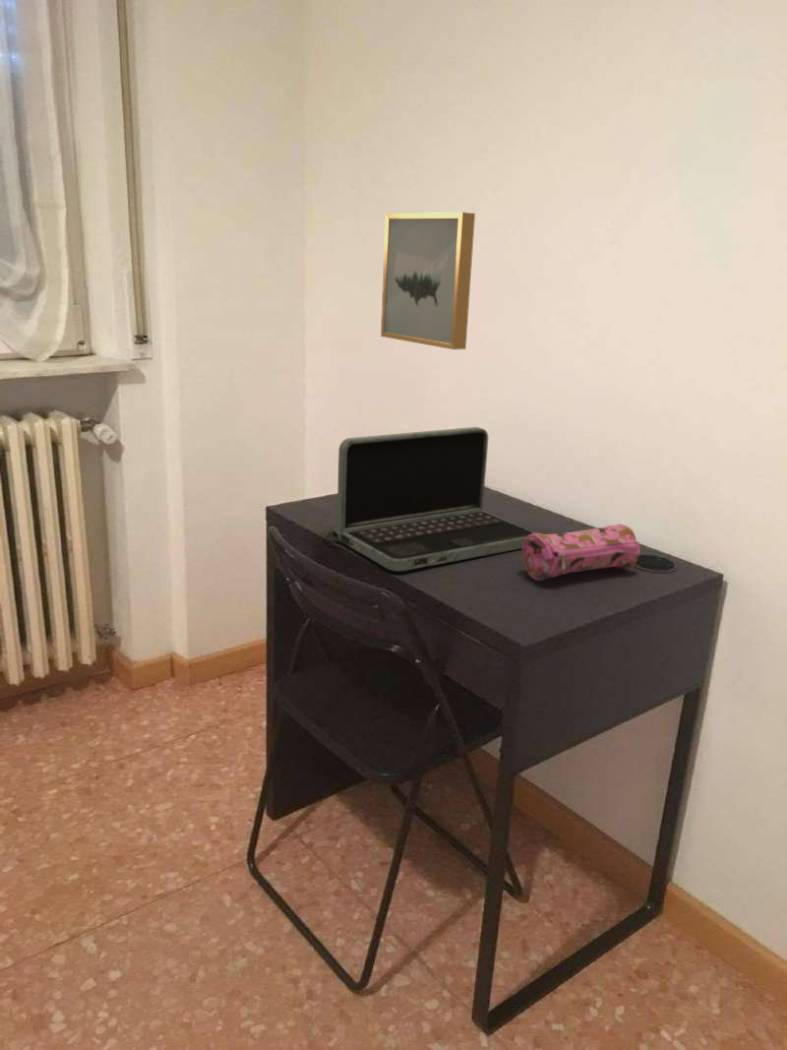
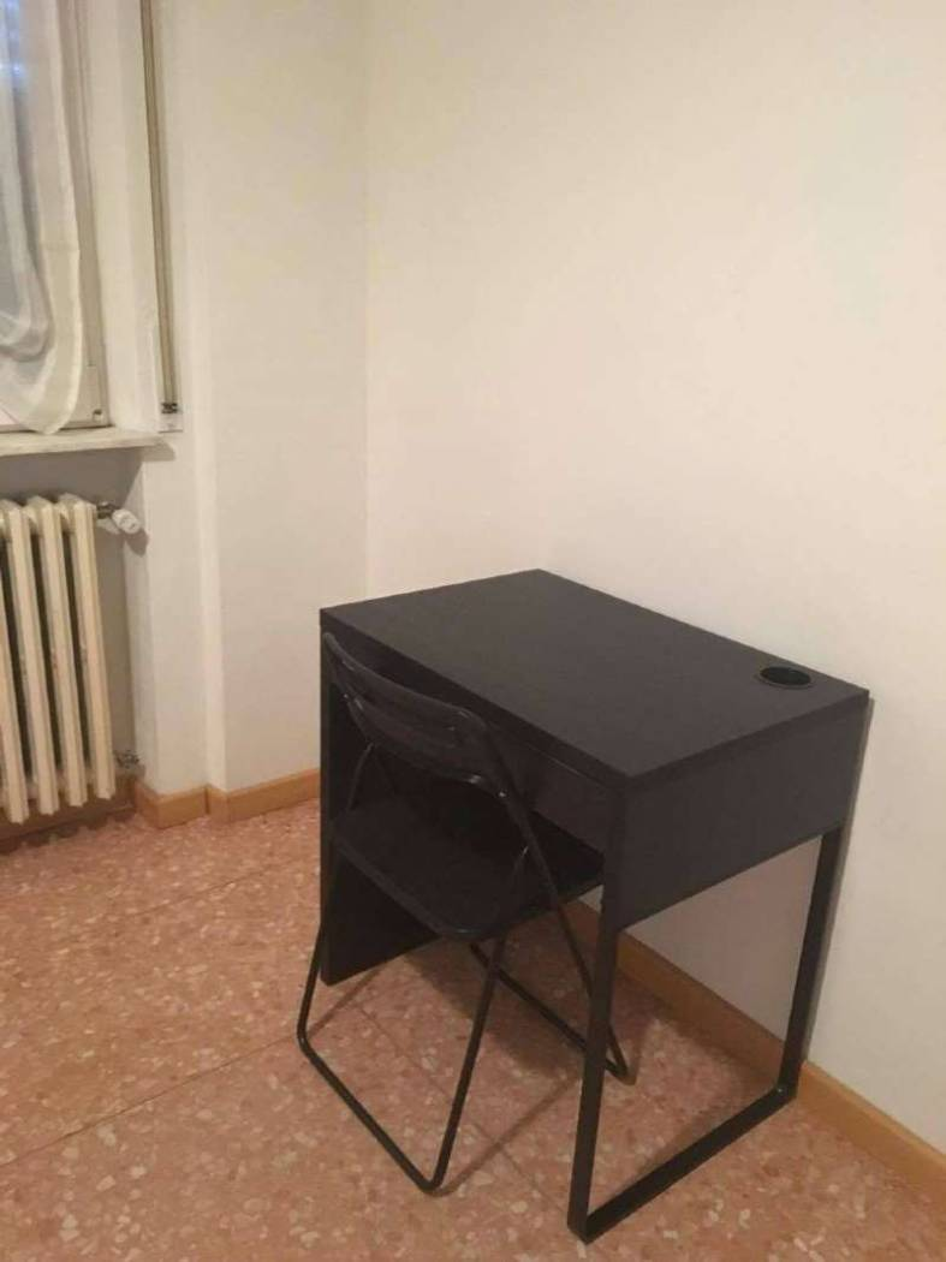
- wall art [380,211,476,351]
- pencil case [521,523,641,582]
- laptop [324,426,536,572]
